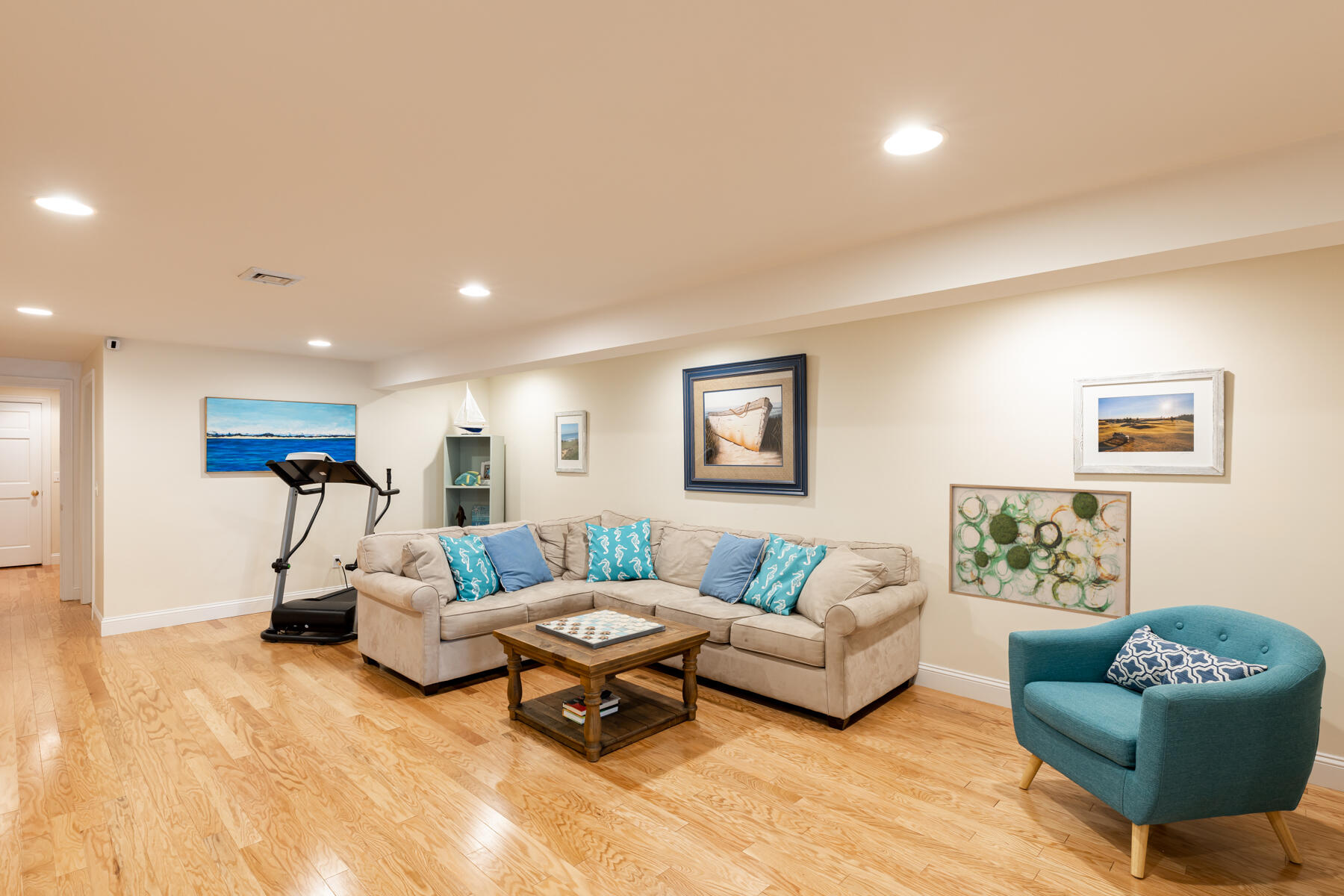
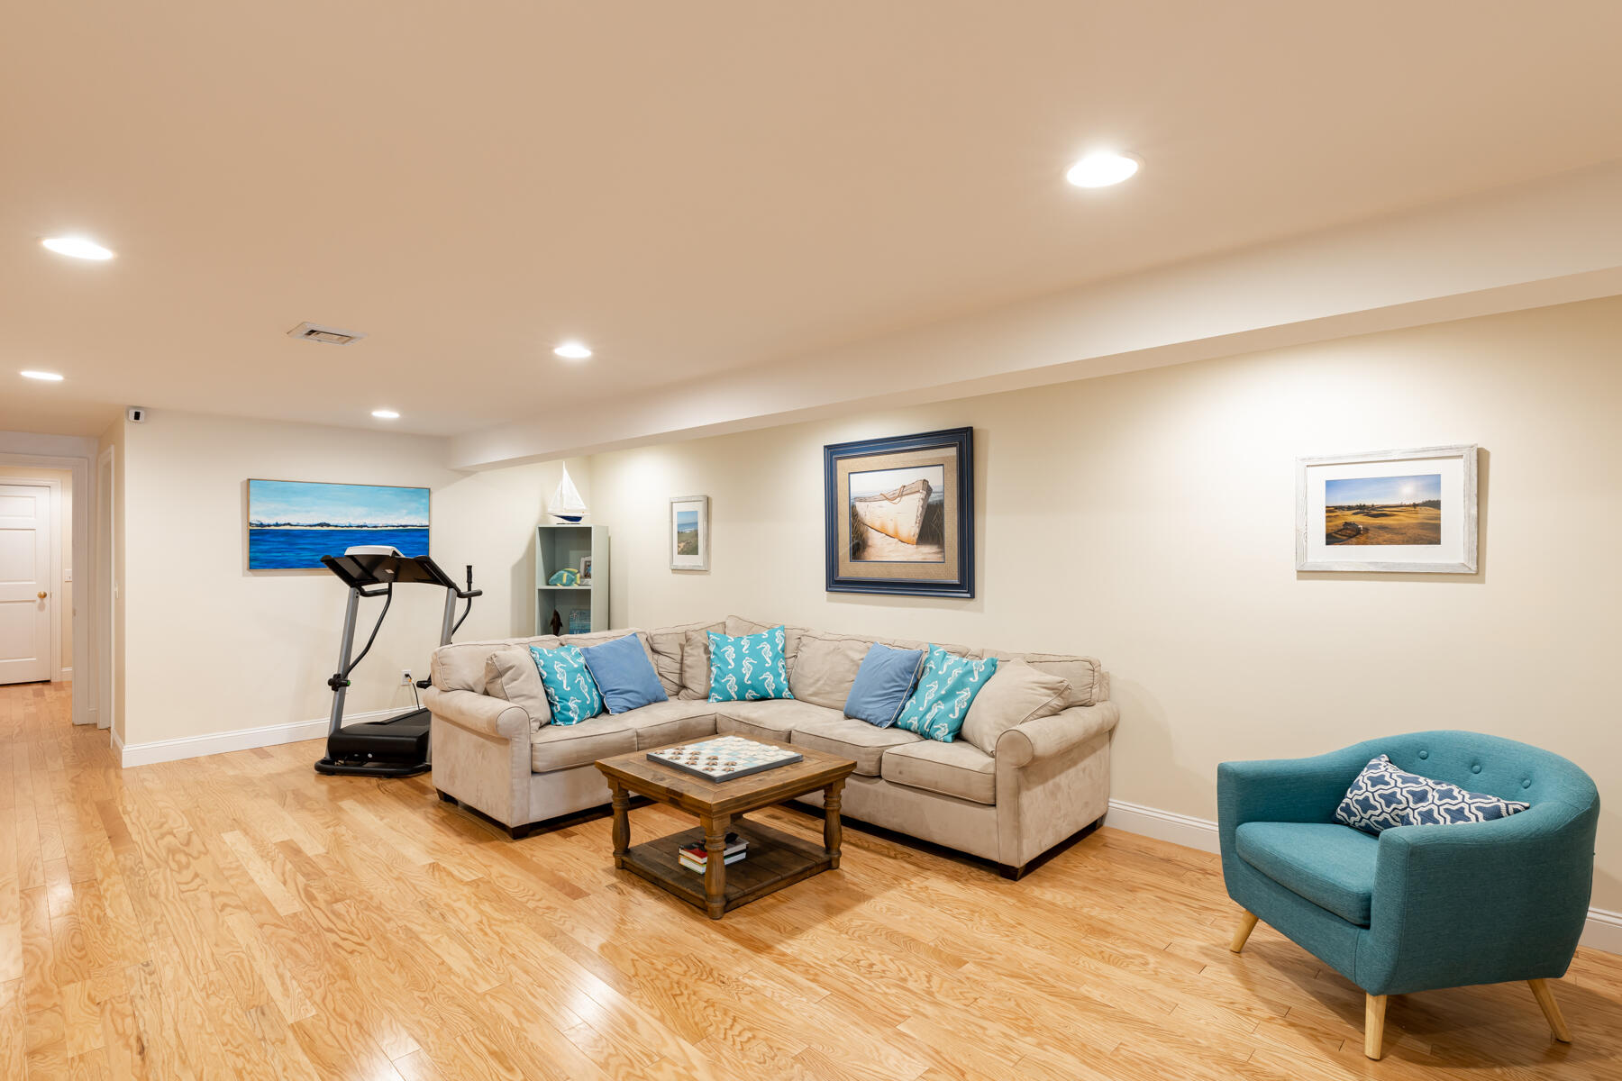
- wall art [948,483,1132,620]
